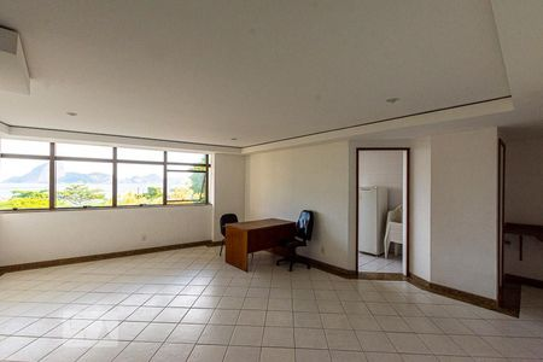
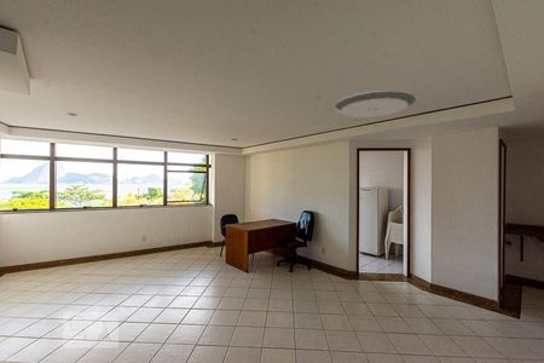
+ ceiling light fixture [334,90,417,119]
